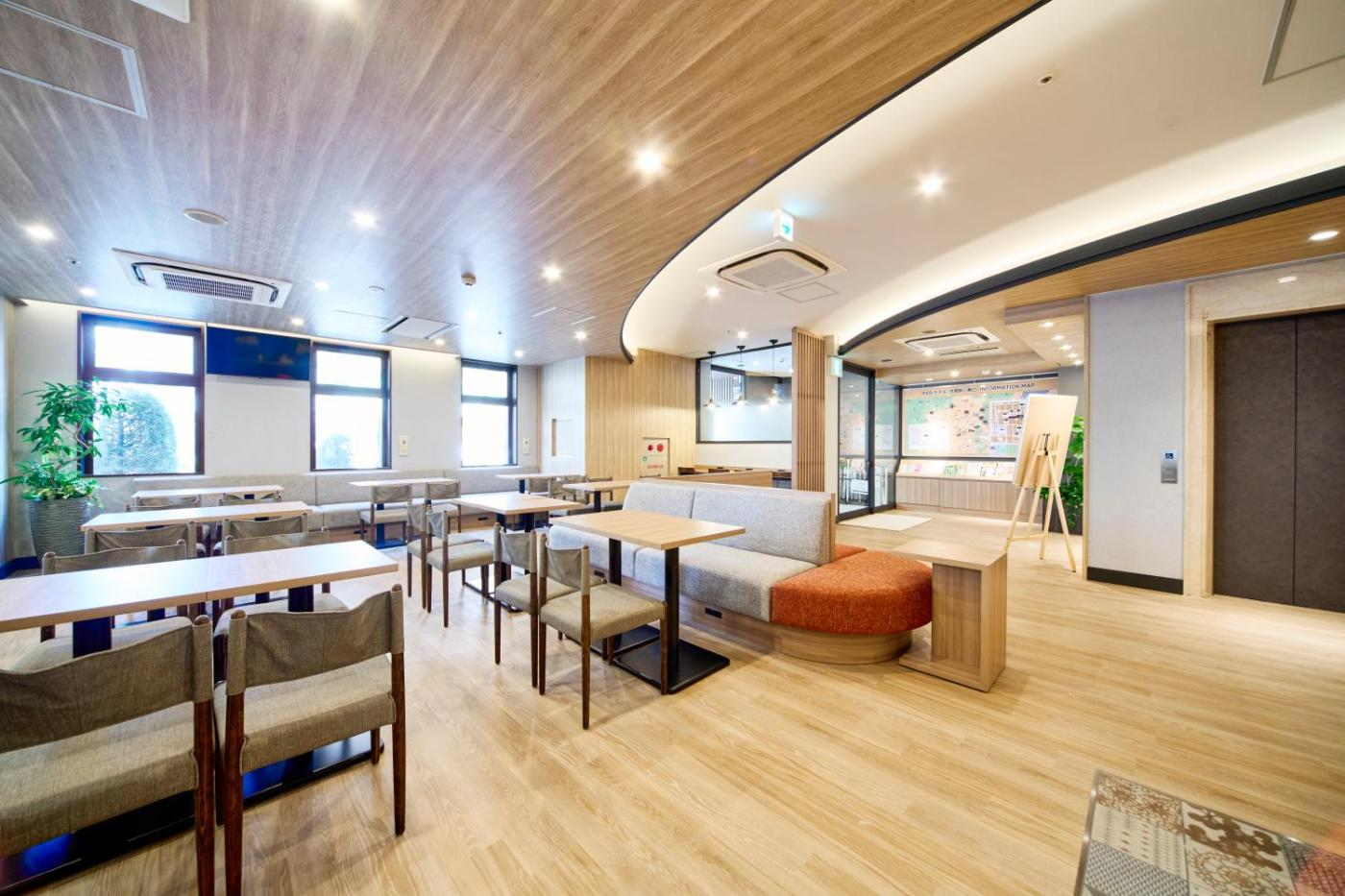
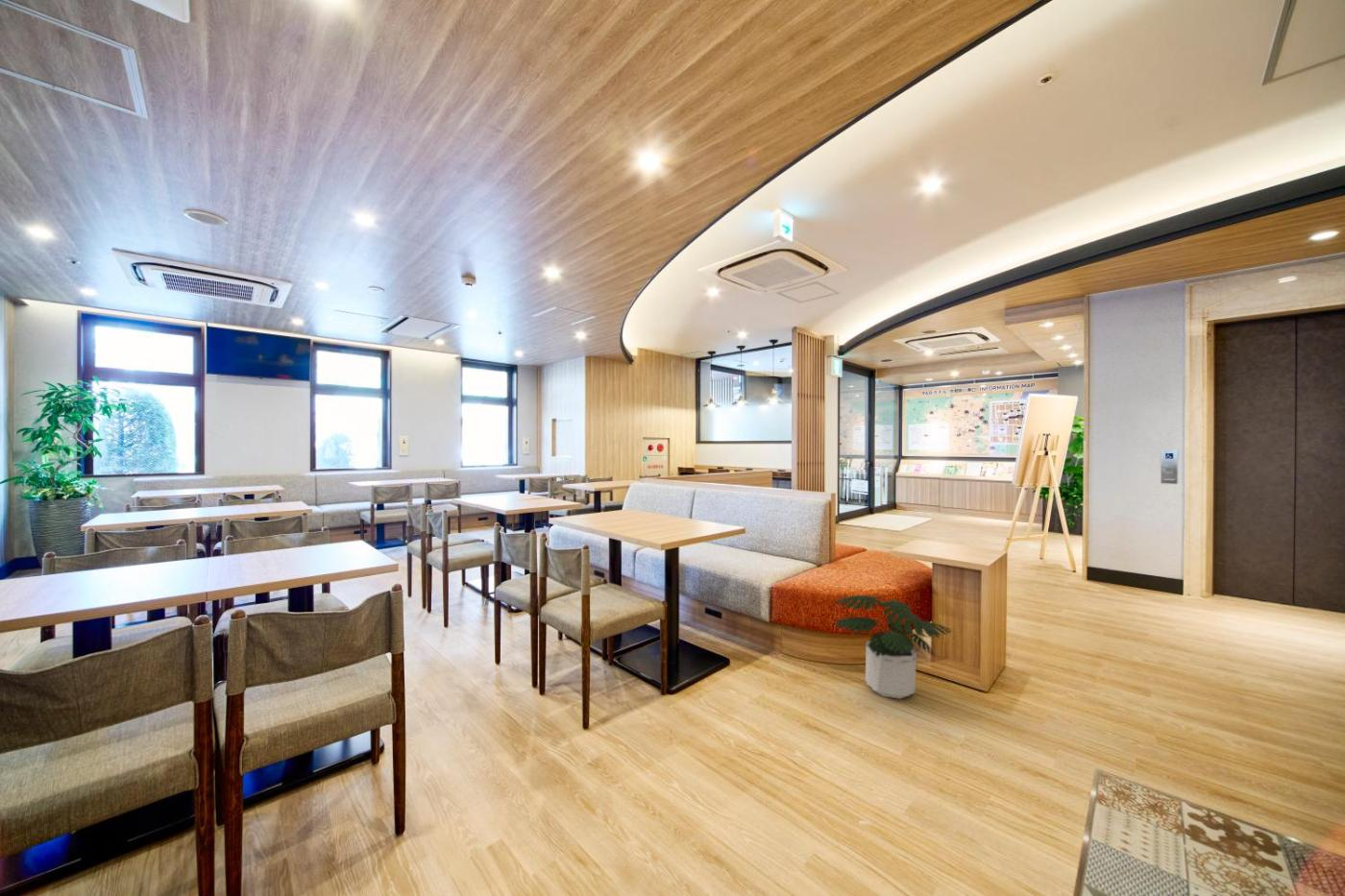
+ potted plant [833,594,952,700]
